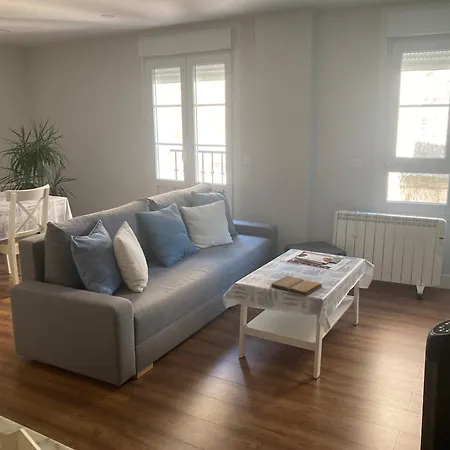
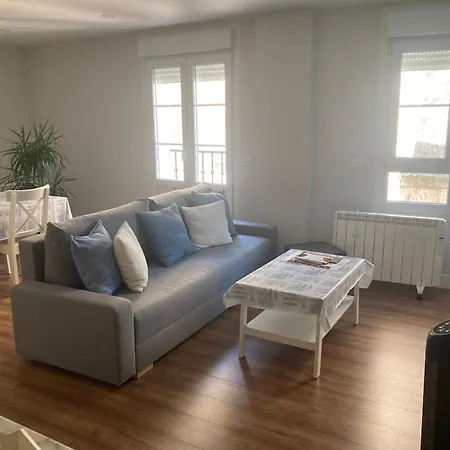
- book [270,275,323,296]
